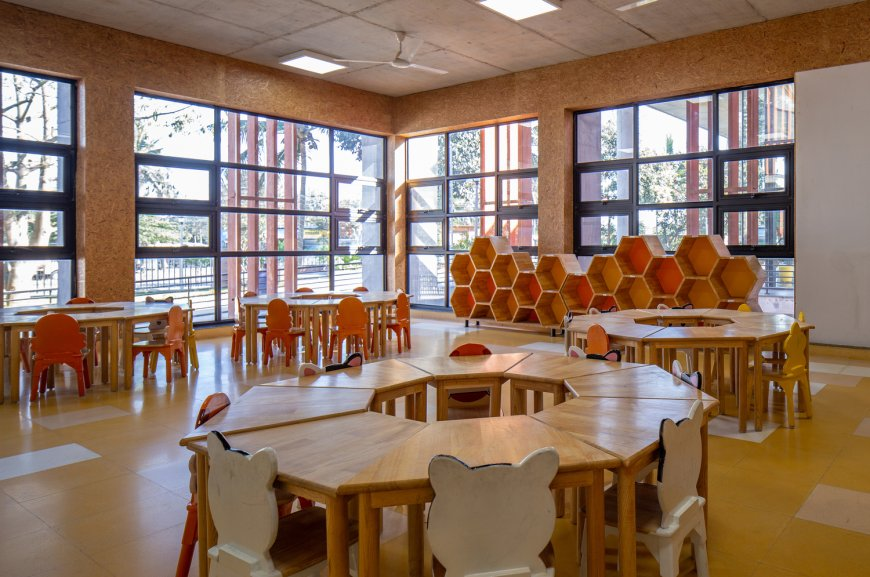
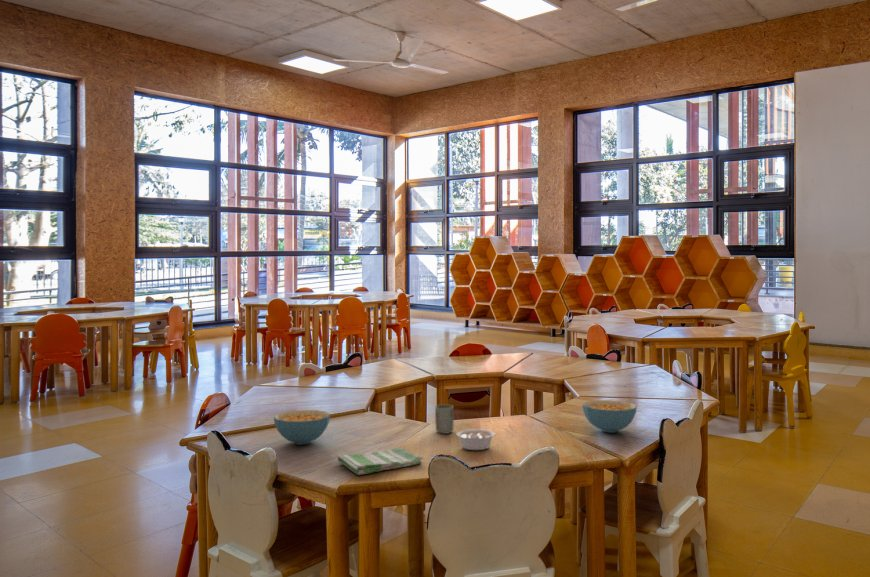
+ cereal bowl [273,409,331,445]
+ dish towel [336,447,424,476]
+ cup [434,404,455,435]
+ cereal bowl [581,399,638,434]
+ legume [455,428,503,451]
